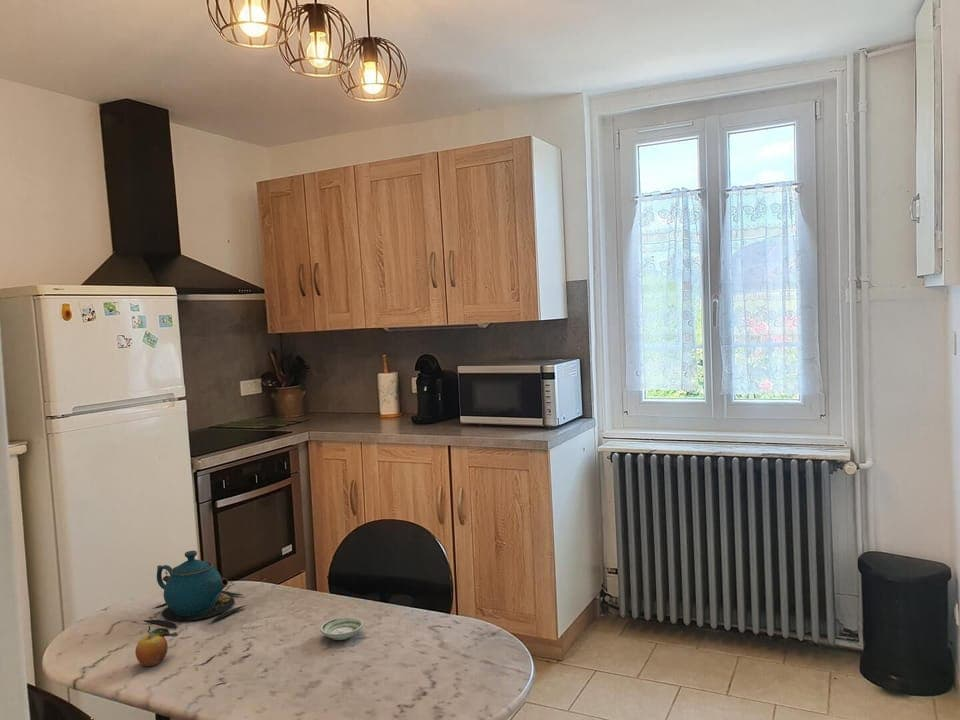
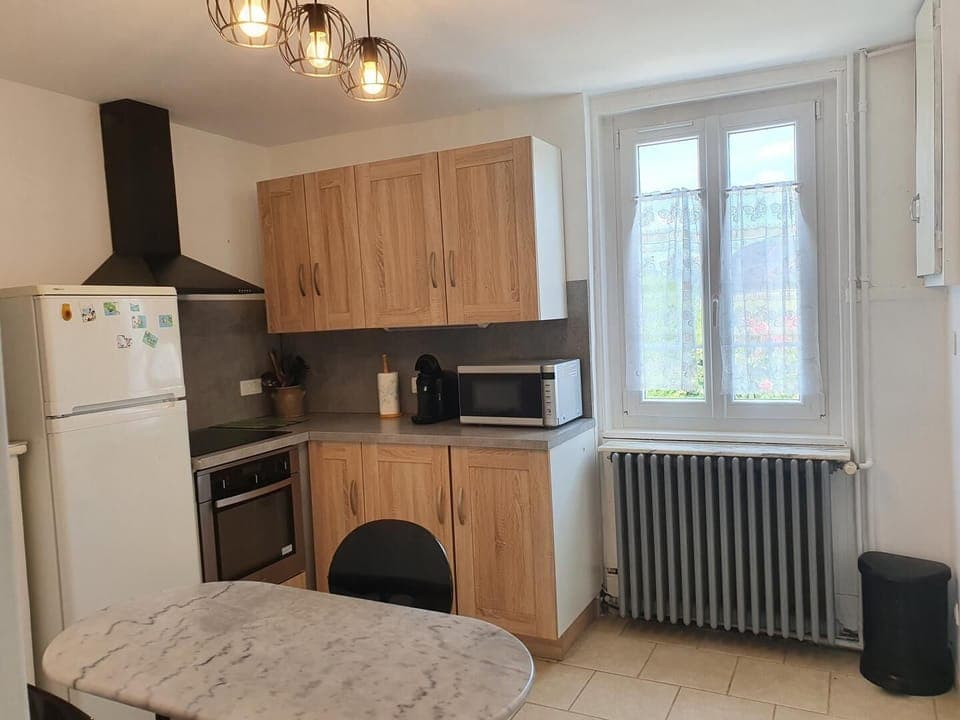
- saucer [319,616,364,641]
- teapot [143,550,248,629]
- fruit [134,625,179,667]
